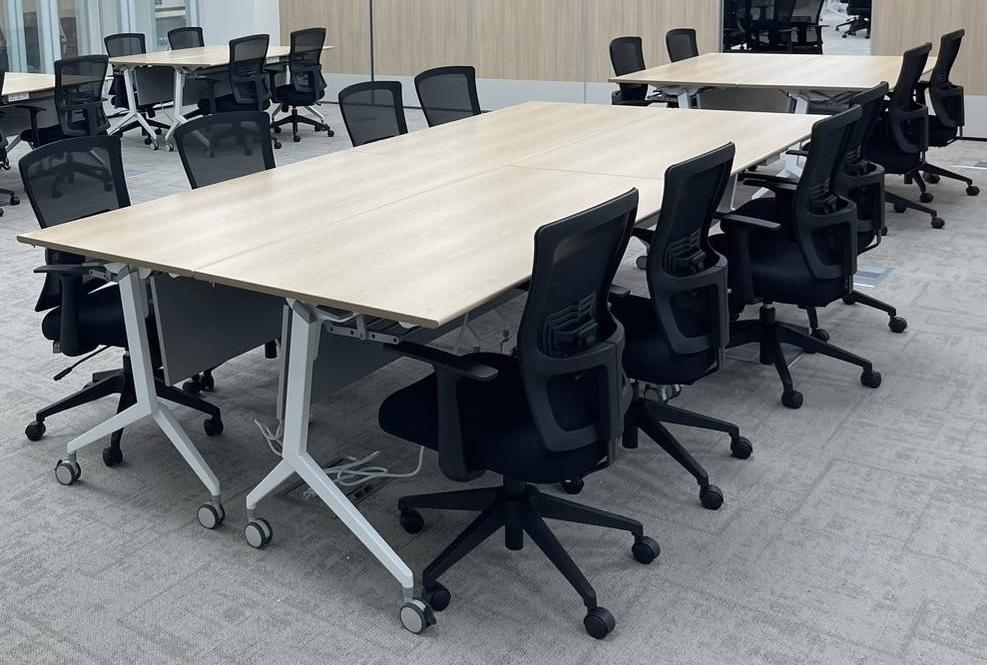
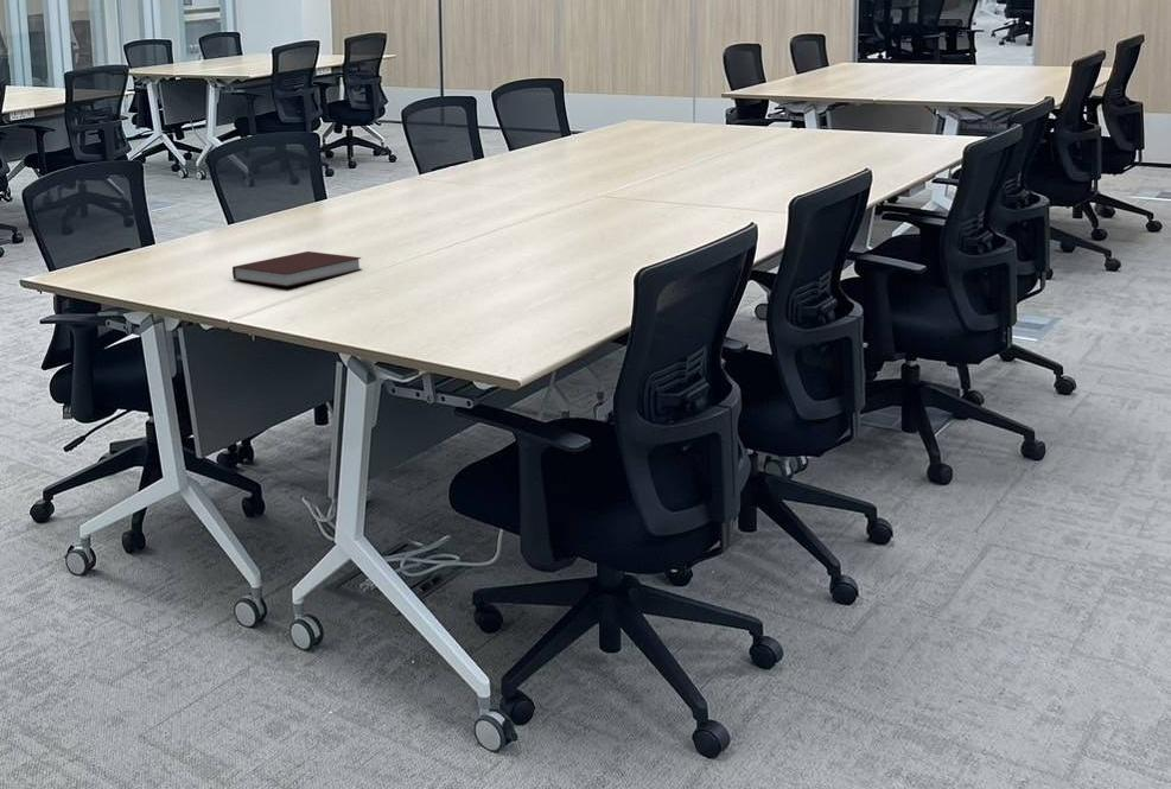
+ notebook [231,250,363,288]
